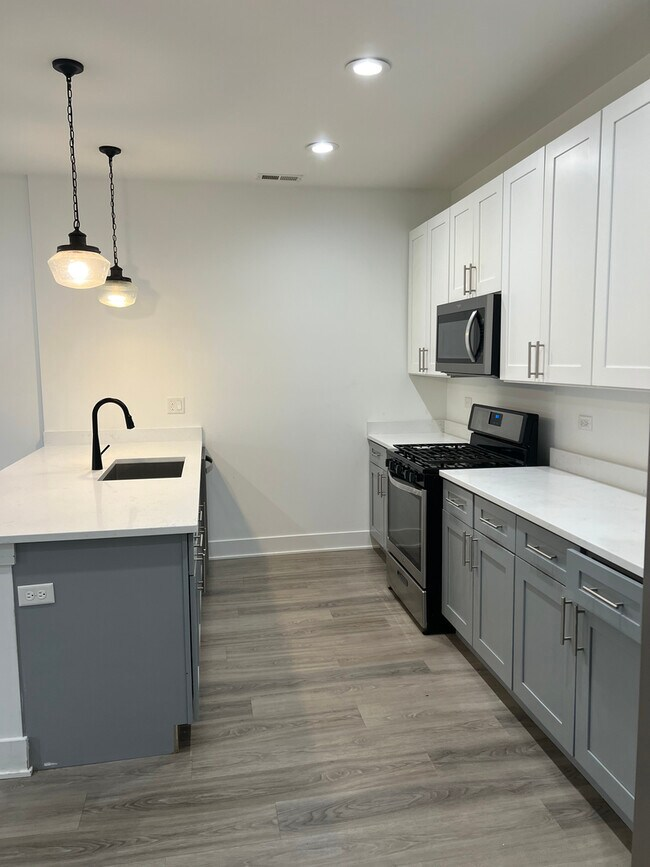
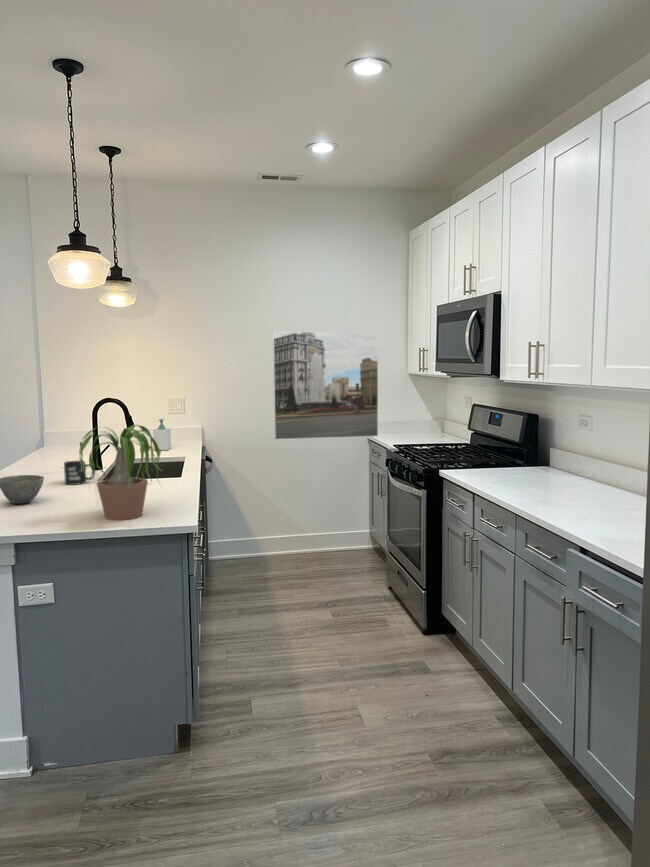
+ bowl [0,474,45,505]
+ mug [63,460,96,486]
+ soap bottle [152,418,172,451]
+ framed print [272,331,379,441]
+ potted plant [57,424,166,521]
